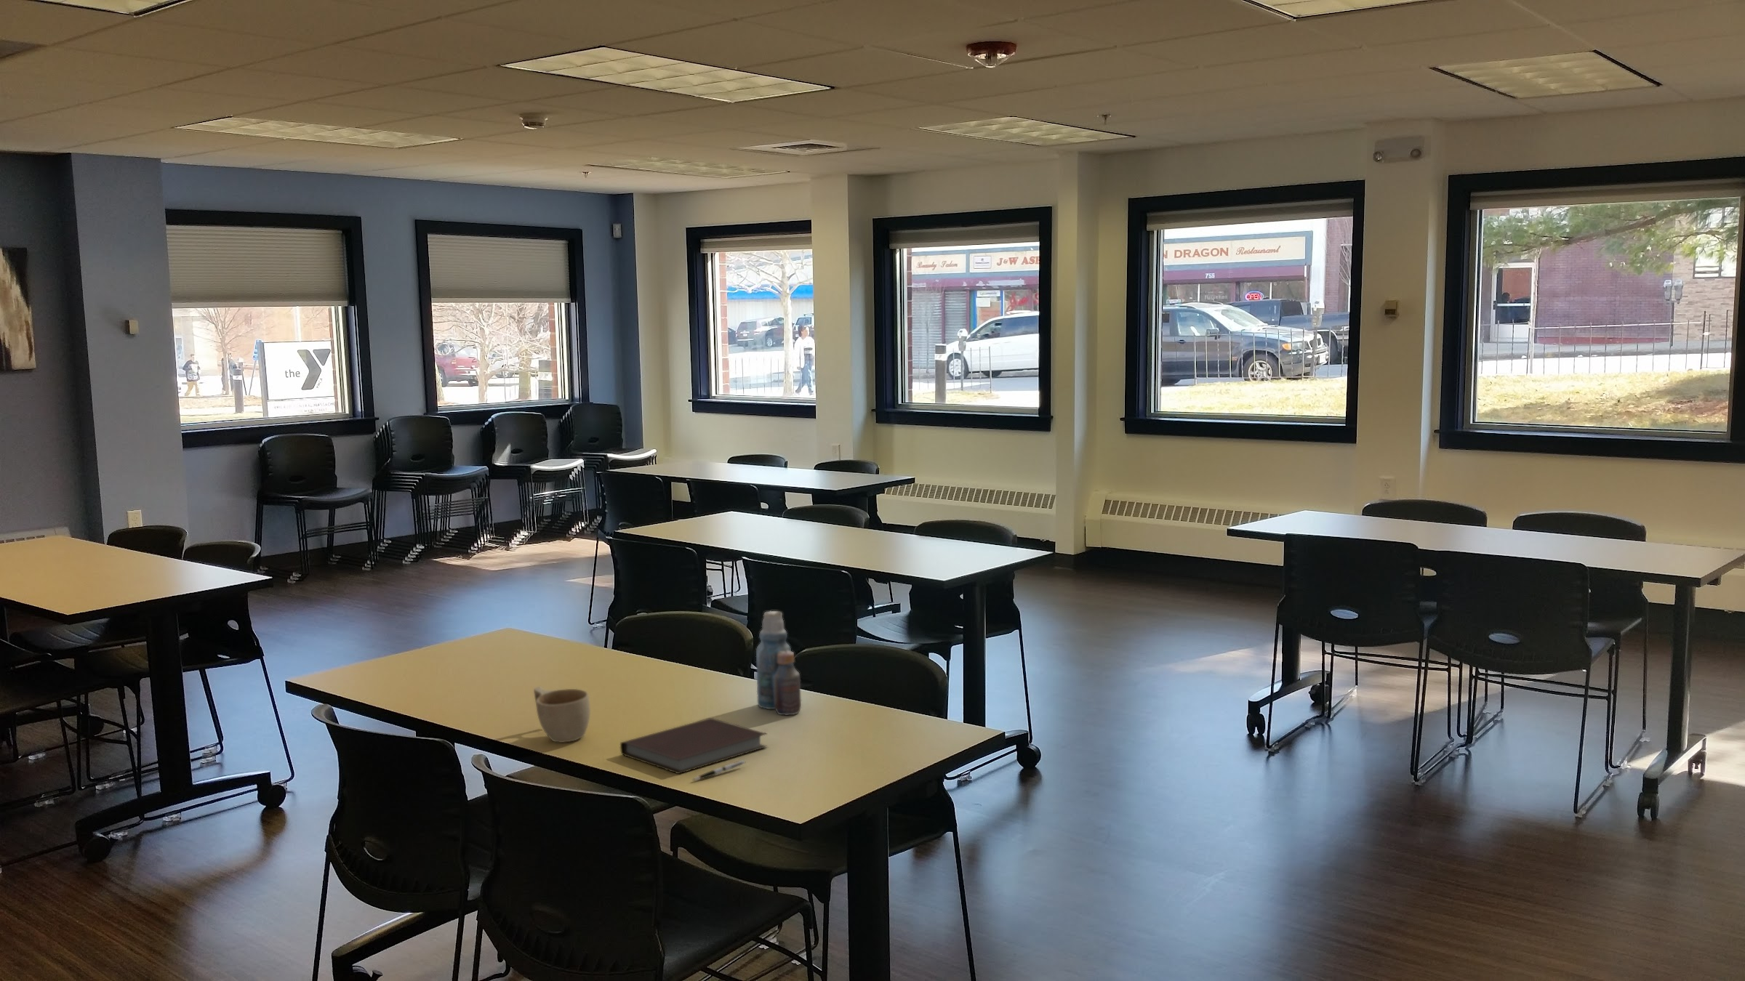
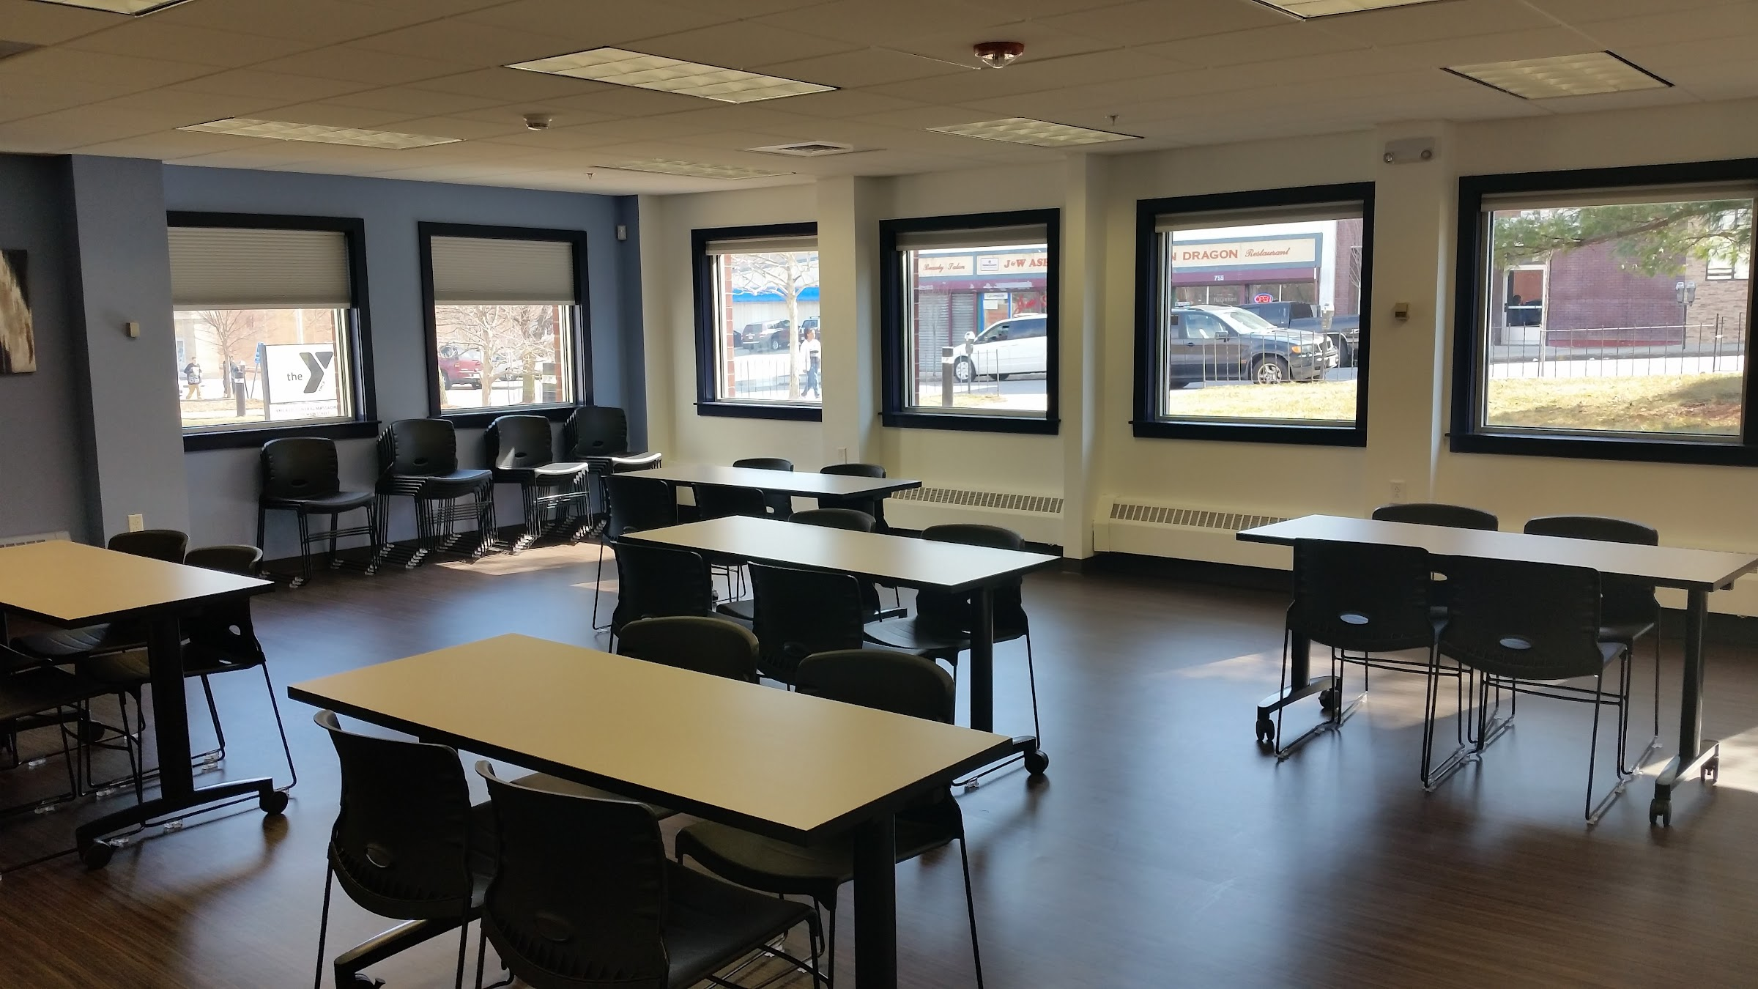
- notebook [620,717,768,775]
- pen [692,759,745,781]
- cup [533,686,591,744]
- bottle [755,611,802,716]
